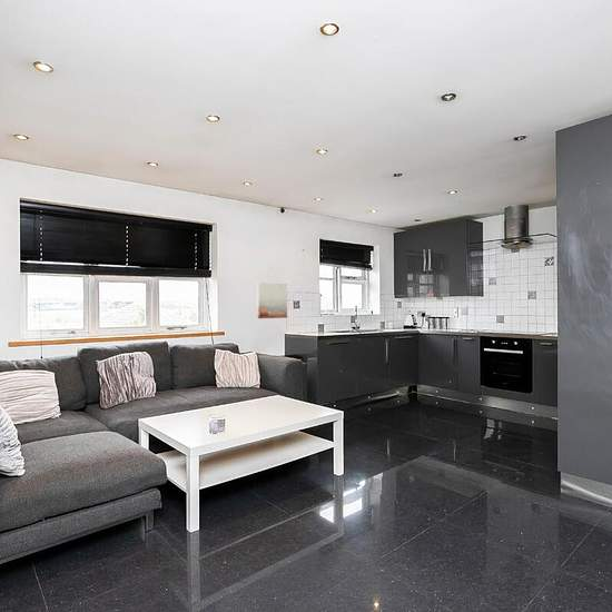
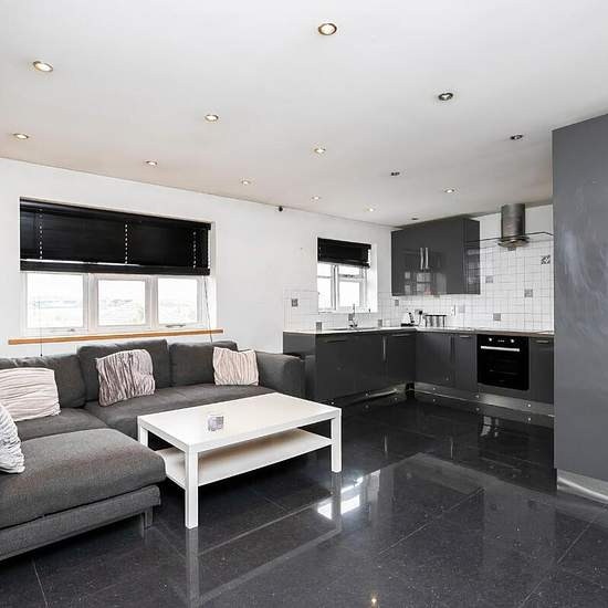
- wall art [256,282,288,319]
